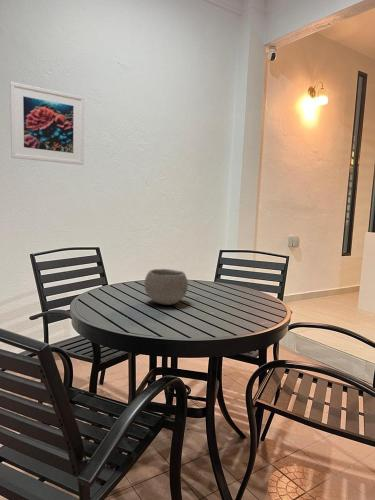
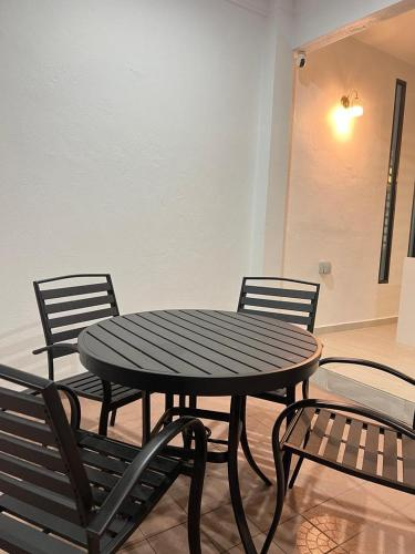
- bowl [143,268,189,306]
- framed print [9,81,85,166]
